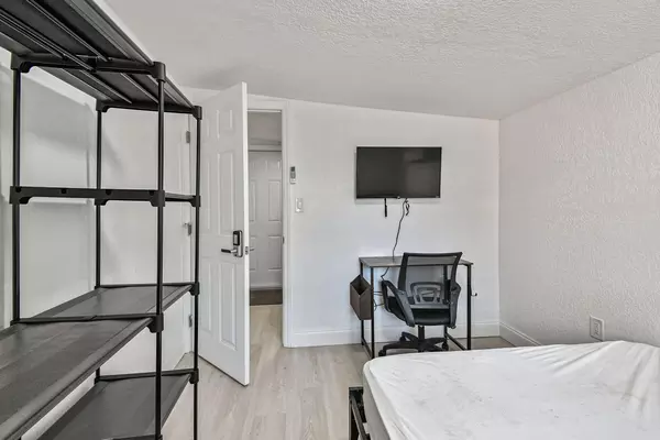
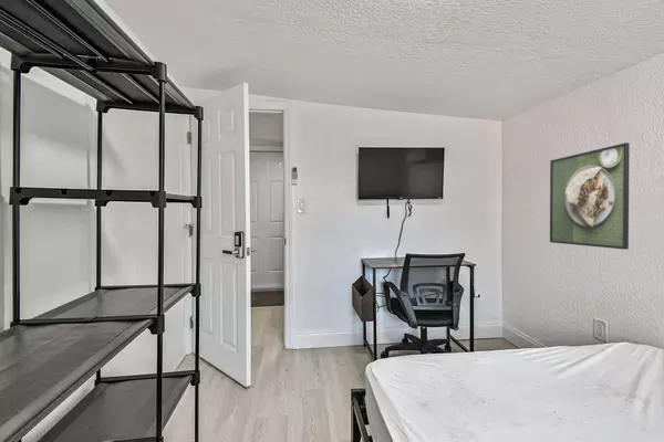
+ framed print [549,141,631,251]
